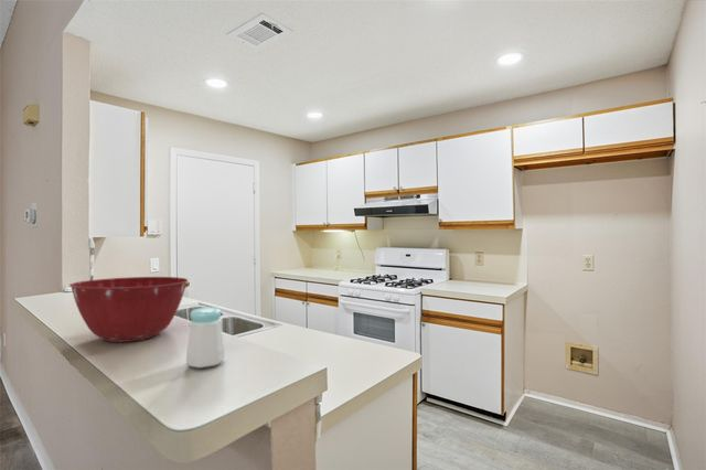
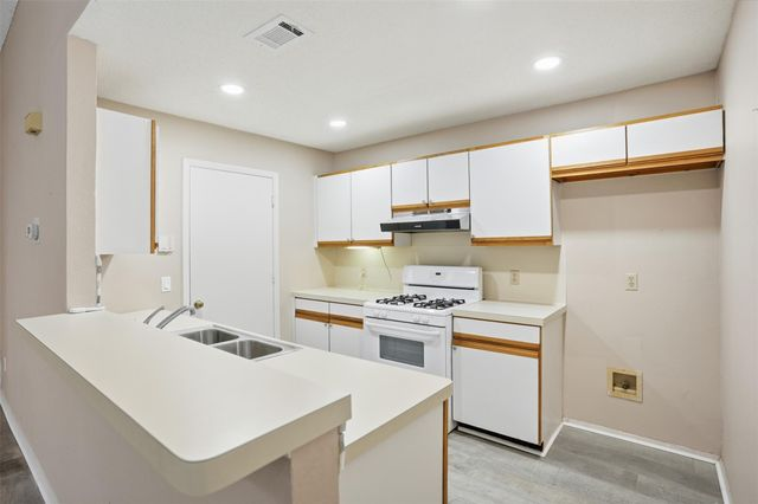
- salt shaker [185,307,225,368]
- mixing bowl [68,276,189,343]
